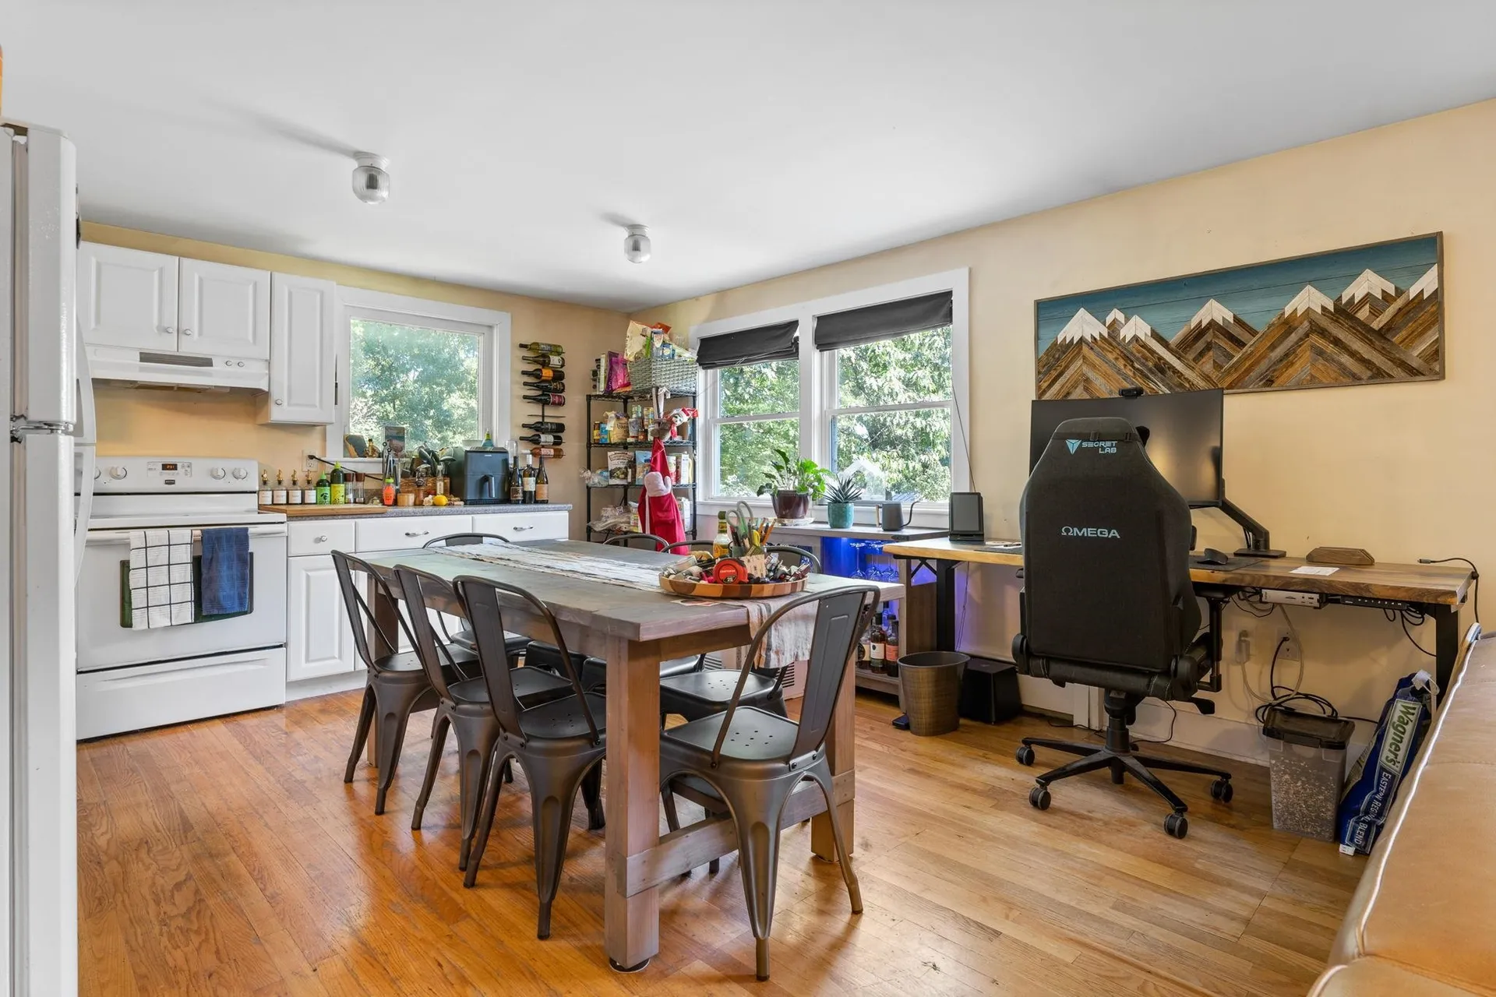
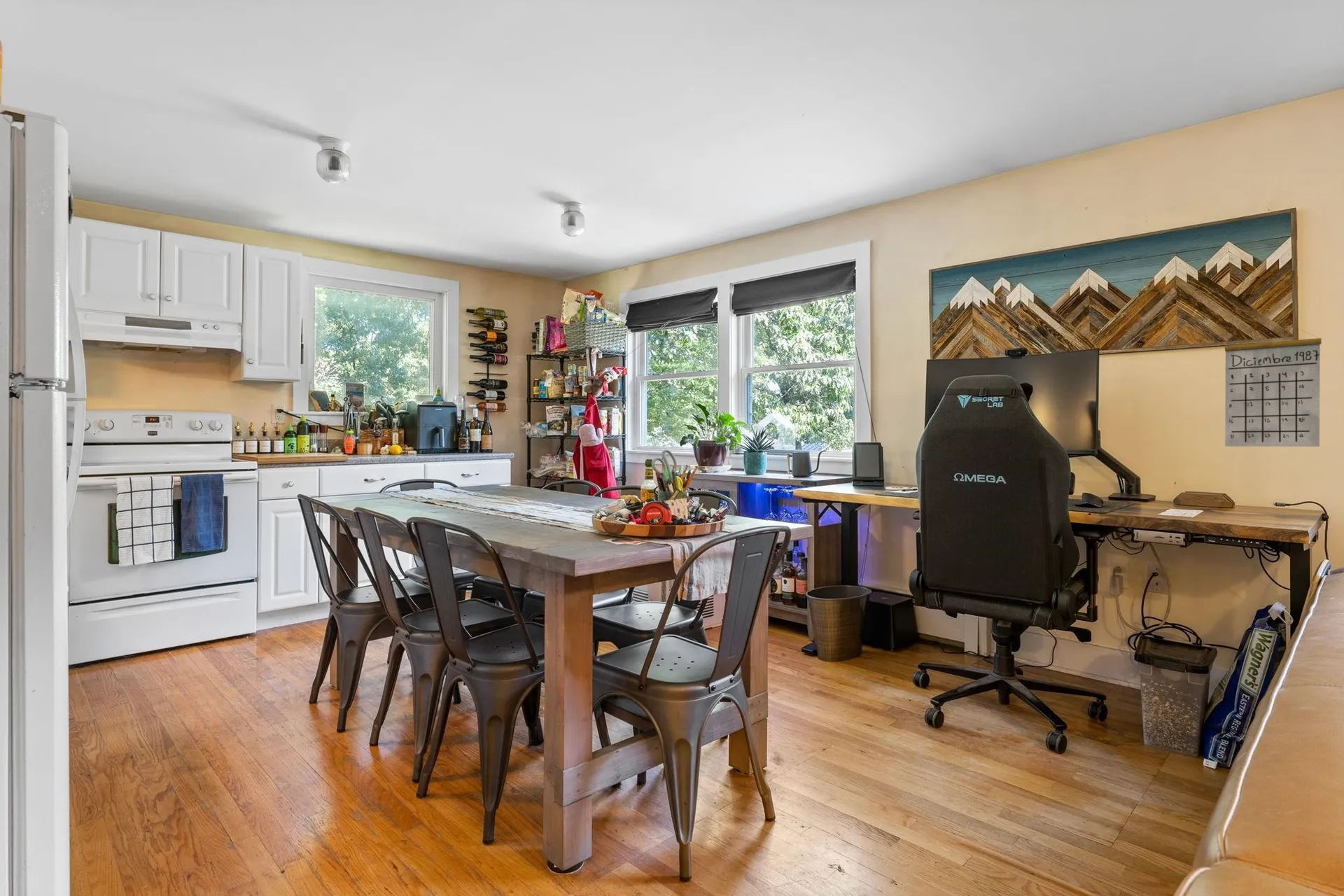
+ calendar [1224,317,1322,447]
